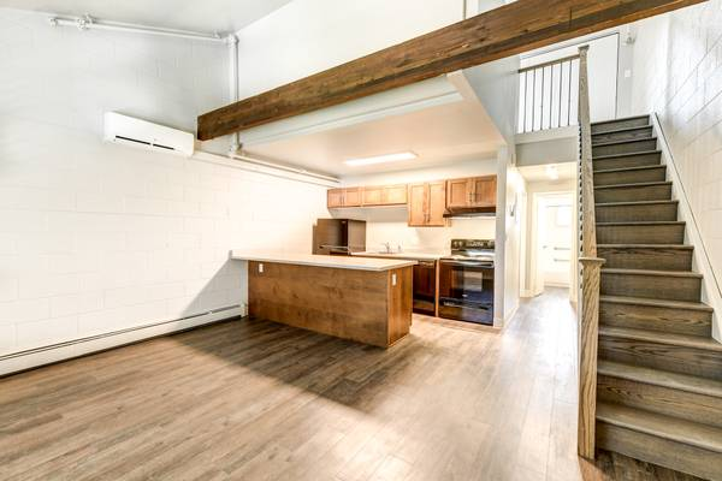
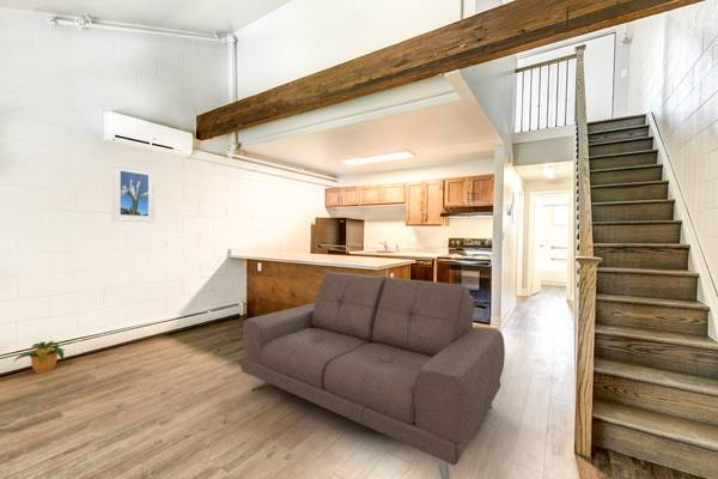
+ sofa [241,271,506,479]
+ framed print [111,163,157,224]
+ potted plant [13,339,67,375]
